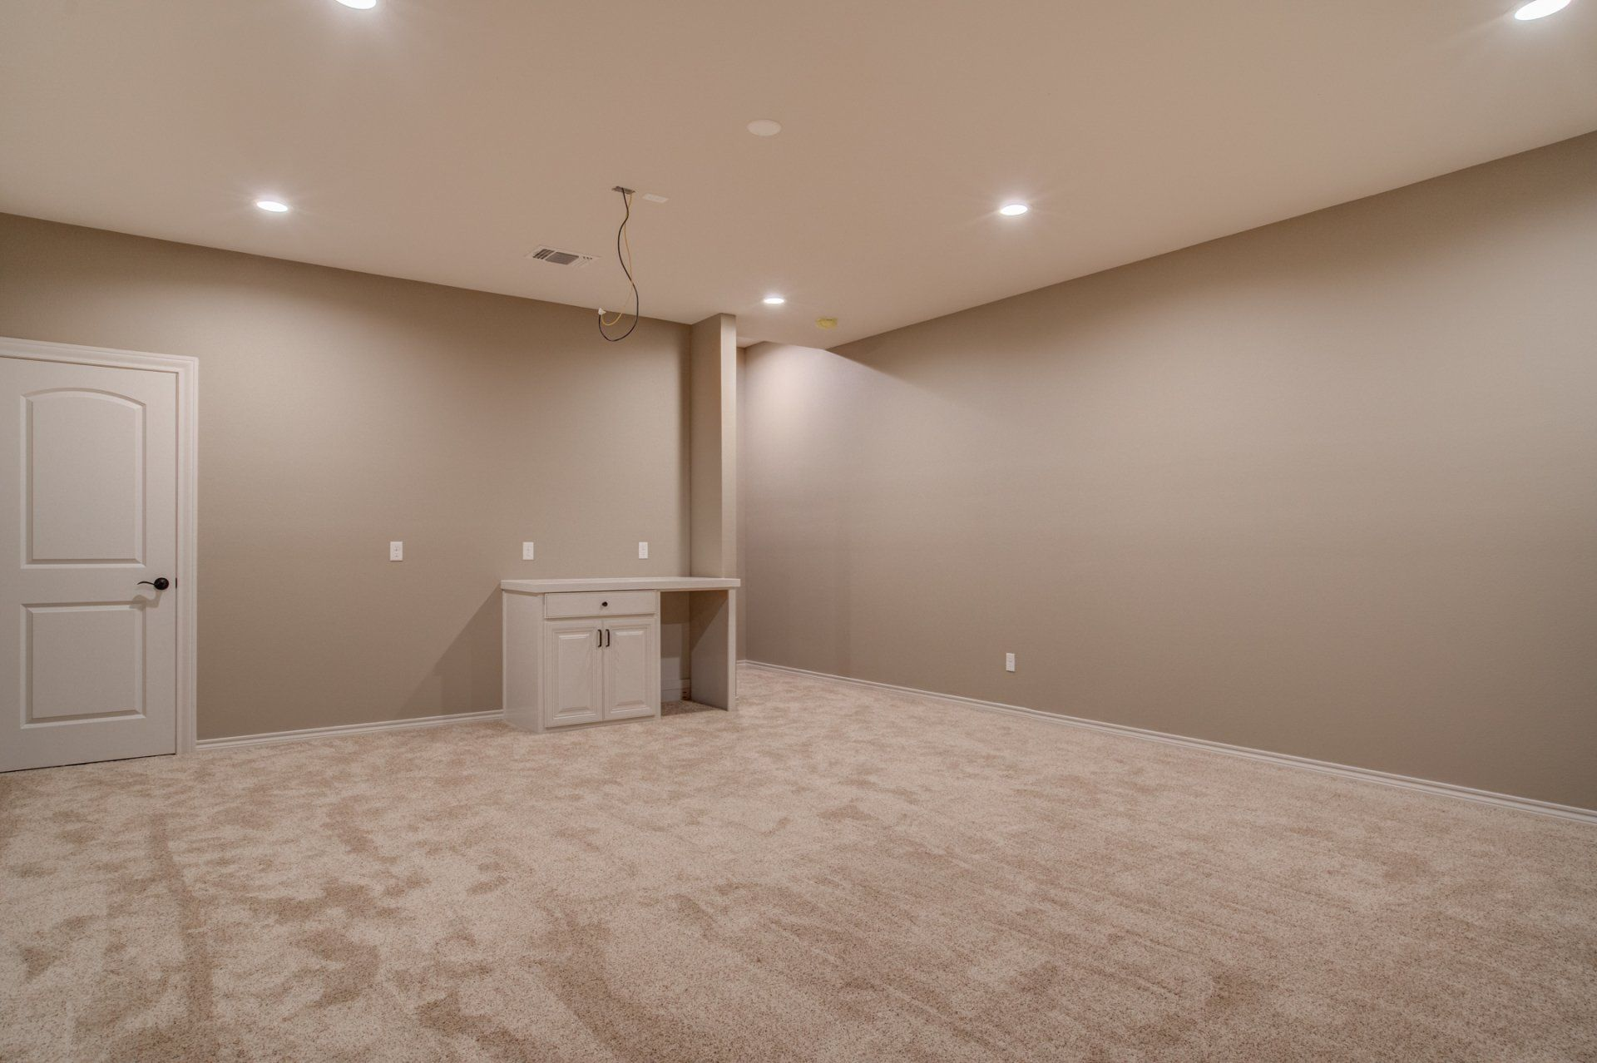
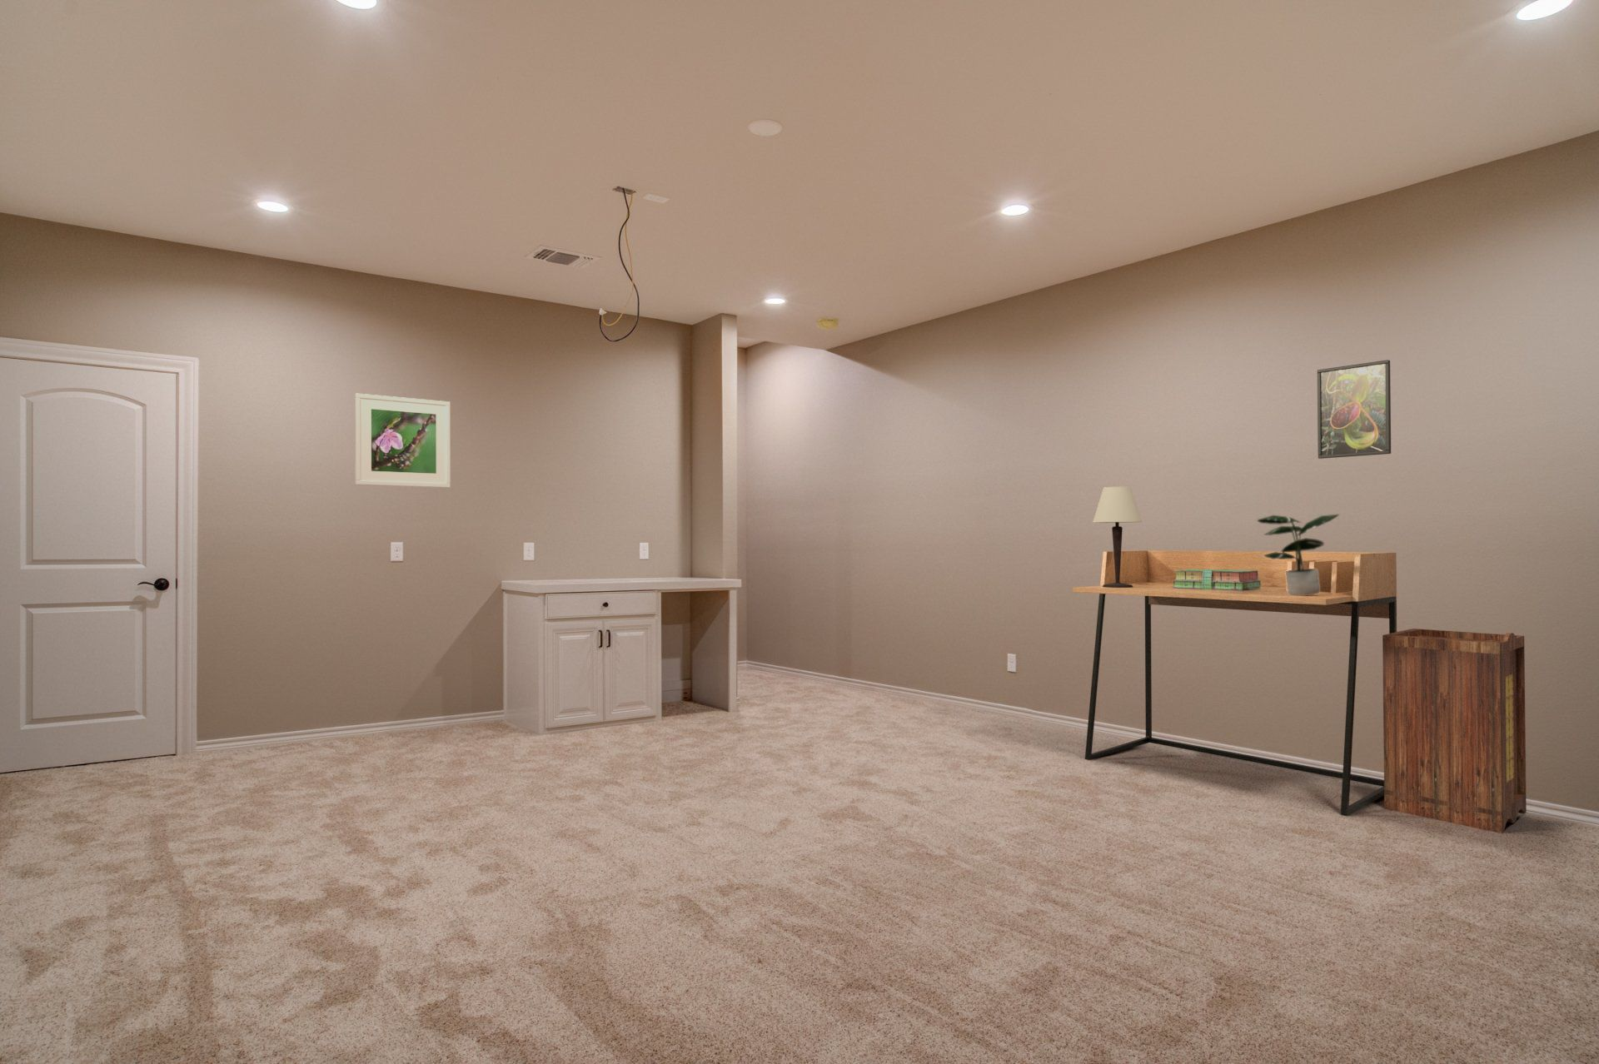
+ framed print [354,393,451,489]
+ potted plant [1257,513,1341,595]
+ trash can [1382,628,1528,834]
+ table lamp [1093,486,1143,588]
+ stack of books [1173,569,1260,590]
+ desk [1072,550,1397,817]
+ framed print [1316,359,1391,460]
